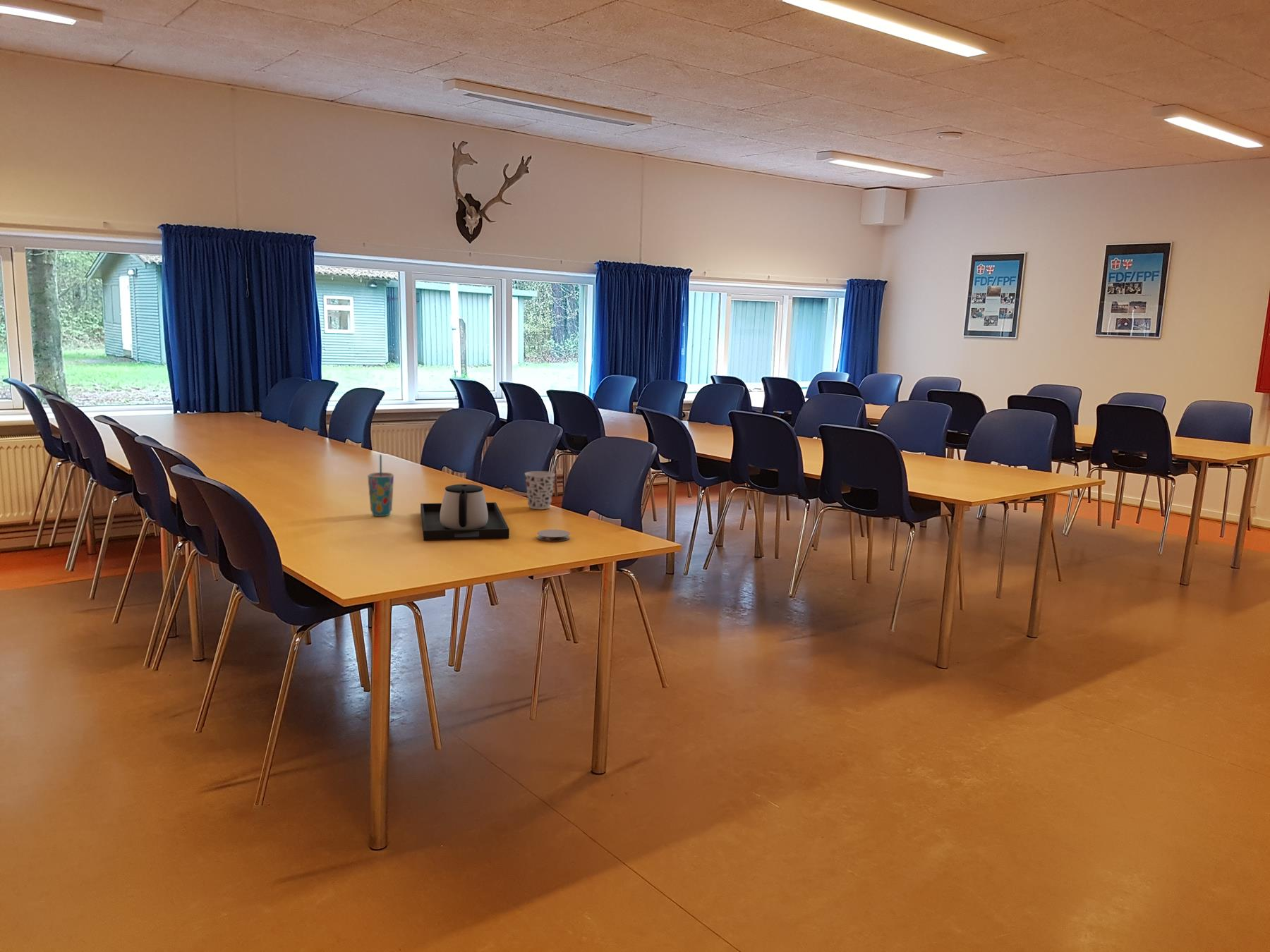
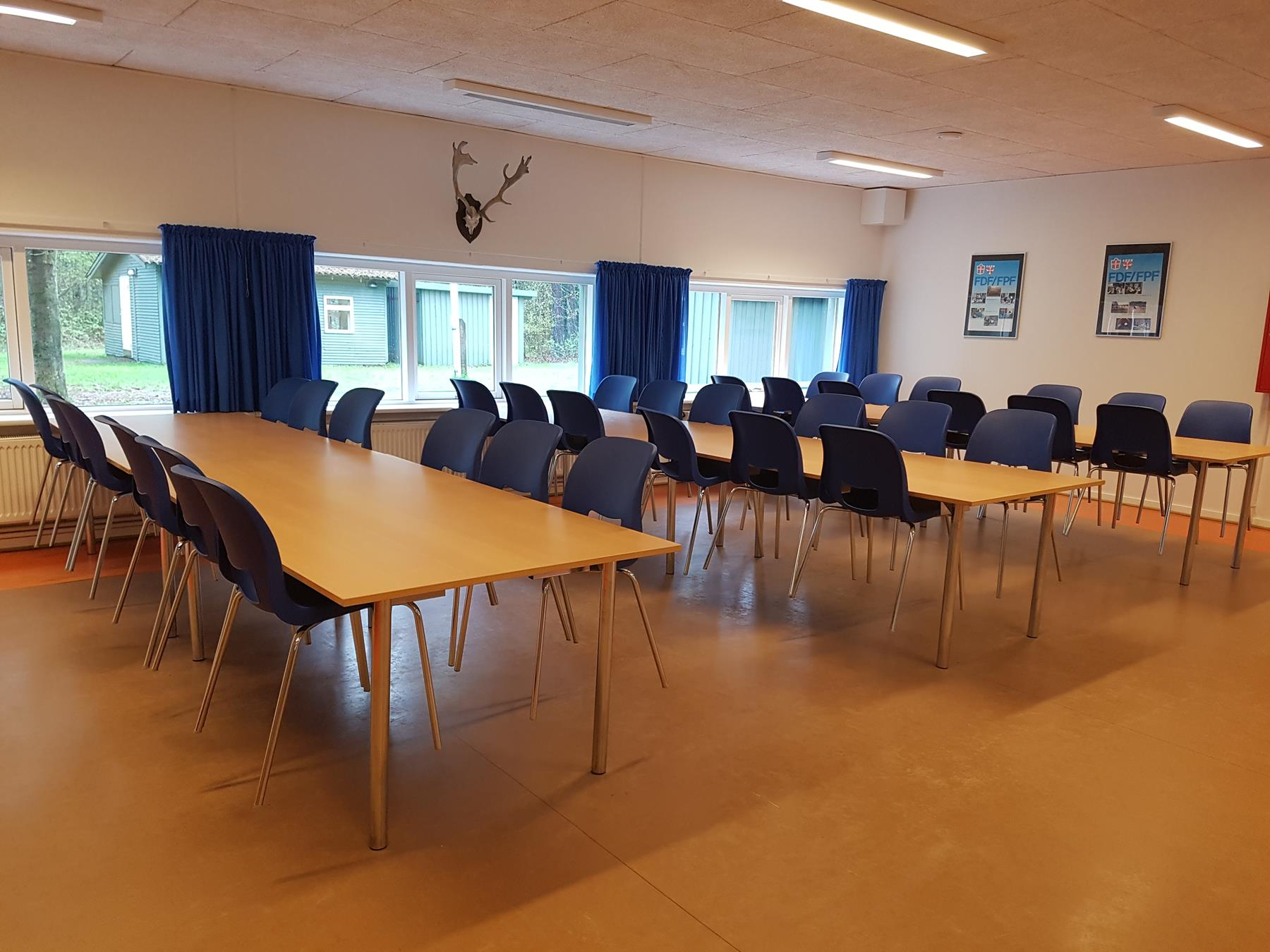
- coaster [536,529,571,542]
- cup [524,470,556,510]
- teapot [420,484,510,541]
- cup [367,454,394,517]
